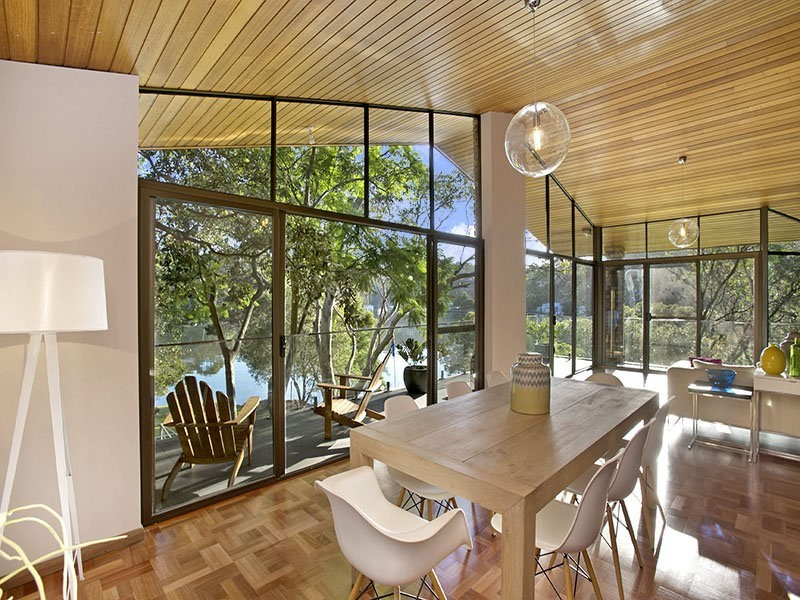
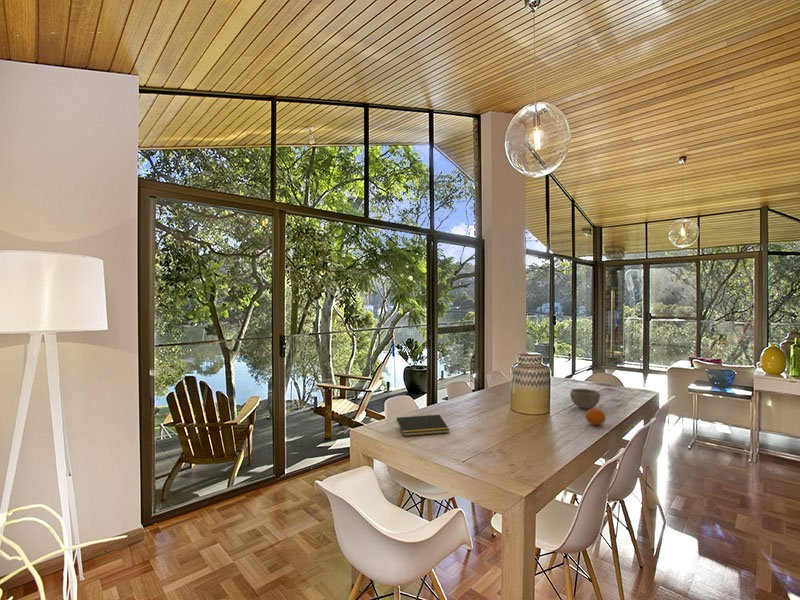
+ notepad [395,414,450,437]
+ fruit [585,407,607,426]
+ bowl [569,388,601,409]
